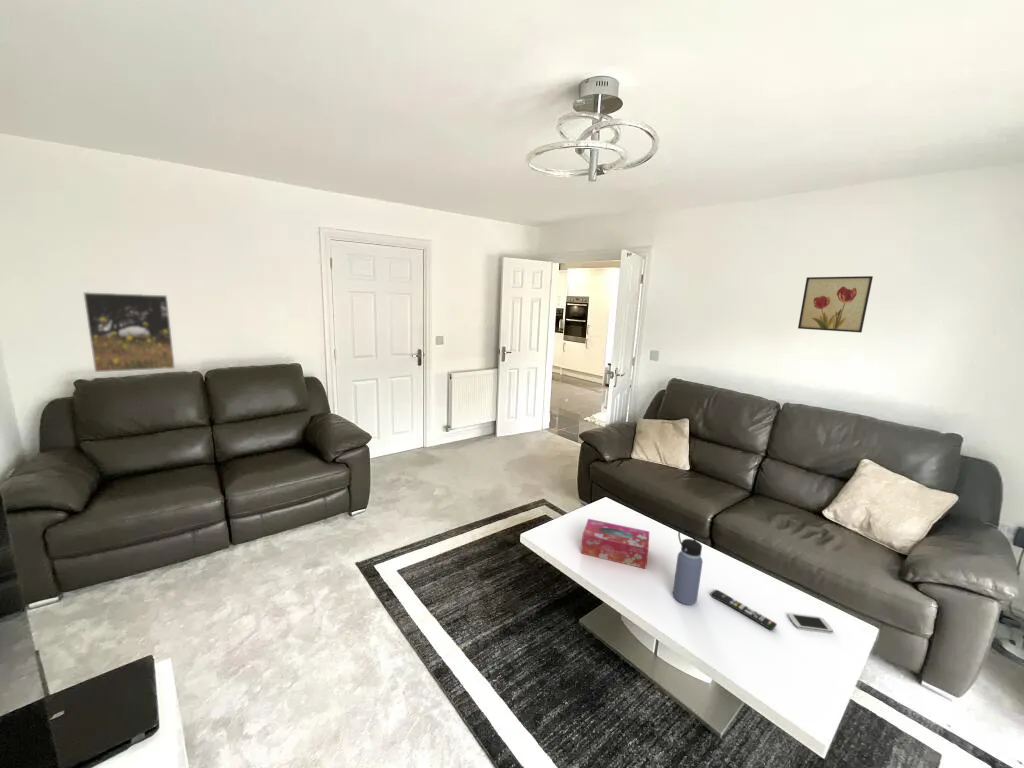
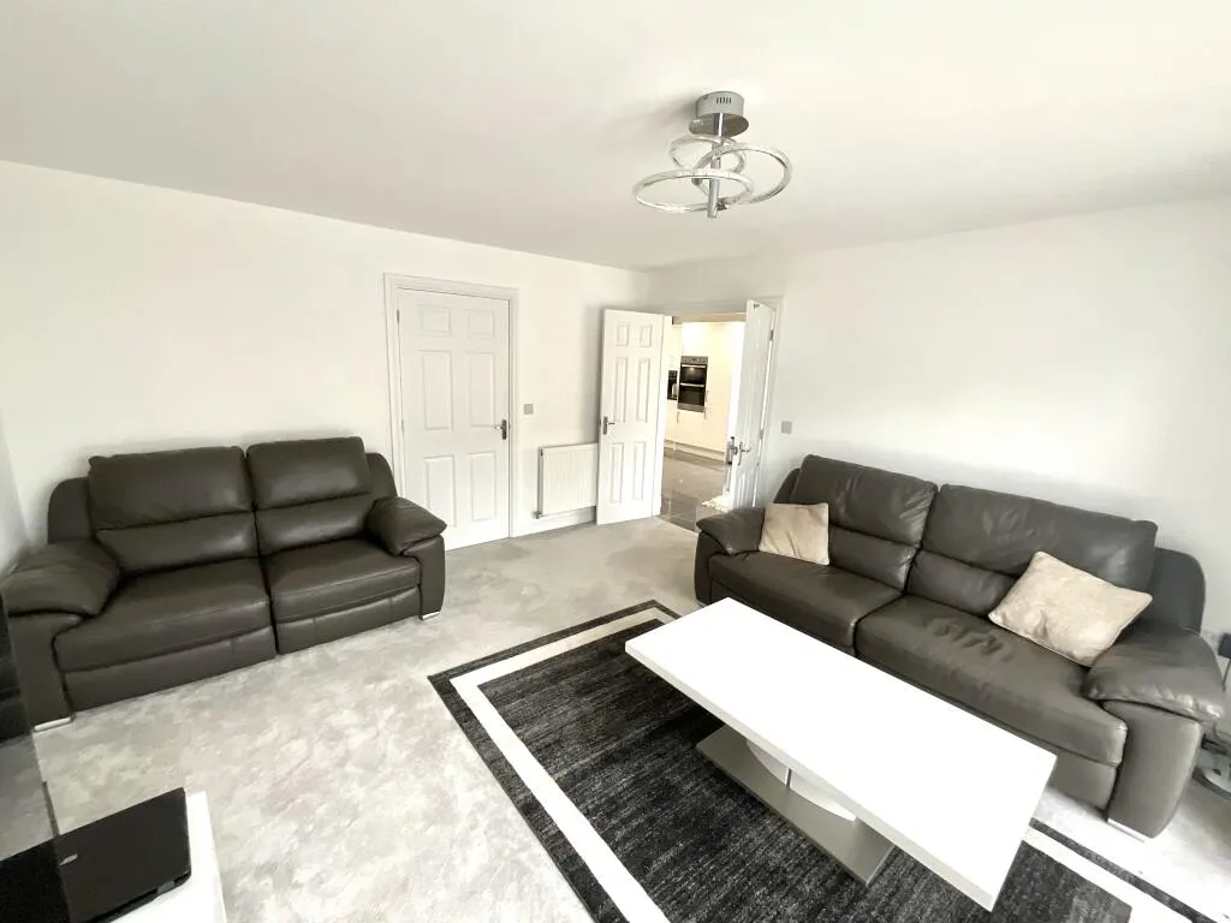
- wall art [797,275,874,333]
- remote control [709,589,778,632]
- water bottle [672,528,704,606]
- tissue box [580,518,650,570]
- smartphone [787,612,834,634]
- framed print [82,291,176,373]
